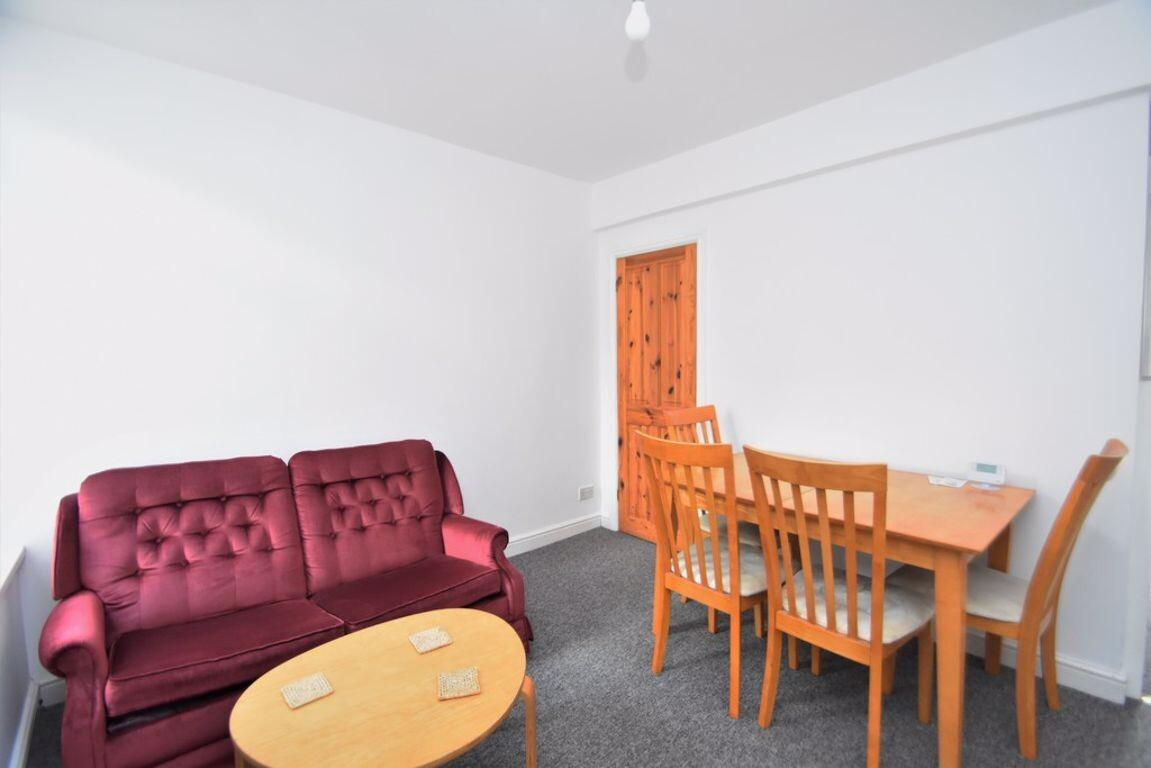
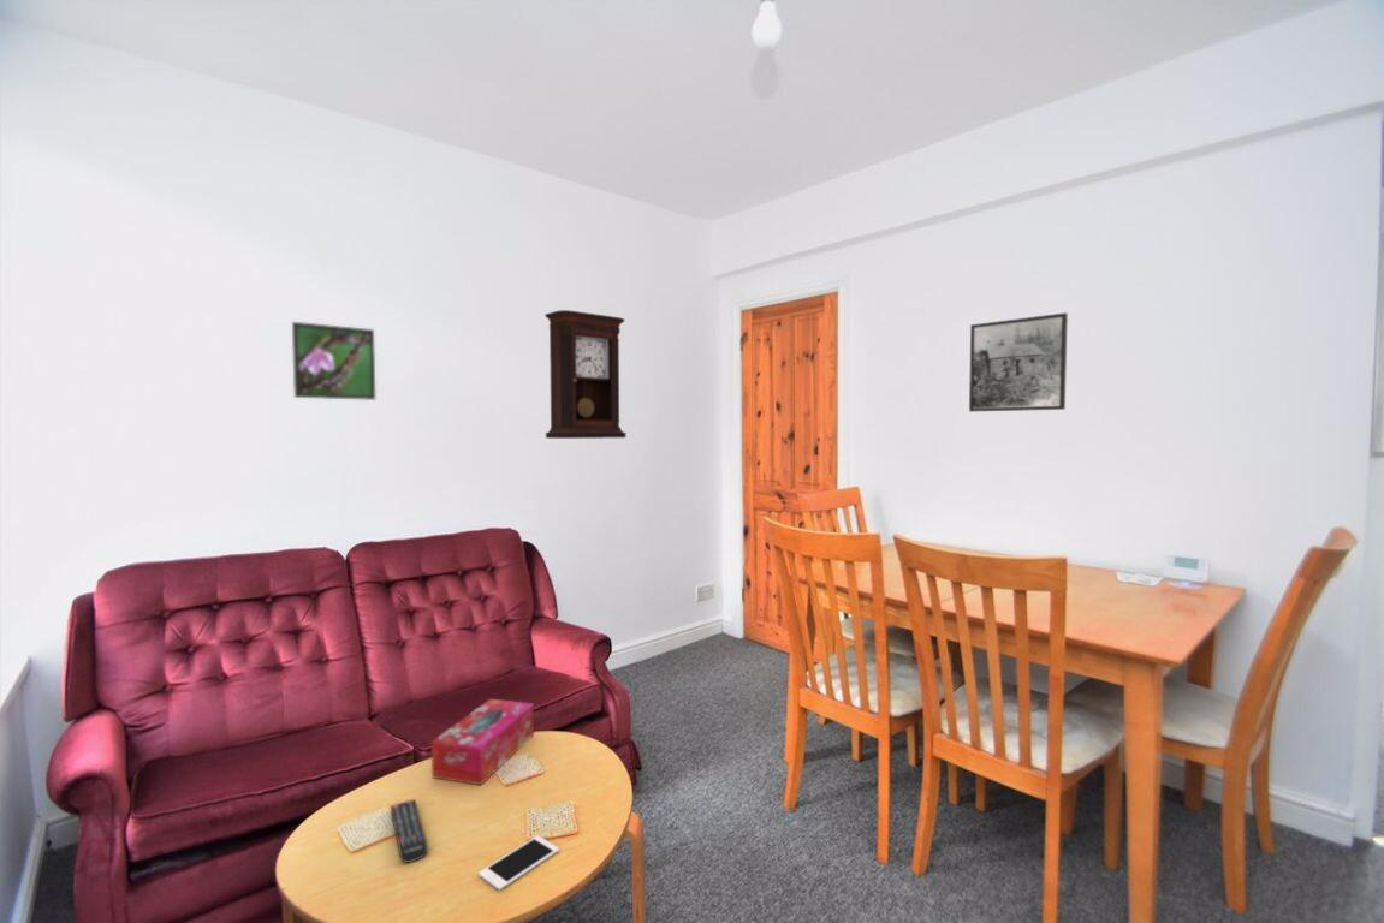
+ tissue box [430,698,535,786]
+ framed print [291,321,376,401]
+ pendulum clock [543,309,628,440]
+ cell phone [477,834,560,892]
+ remote control [388,798,429,864]
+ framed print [968,311,1069,413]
